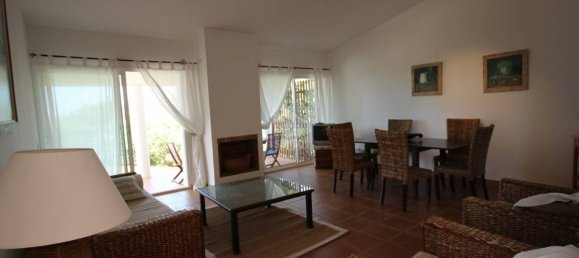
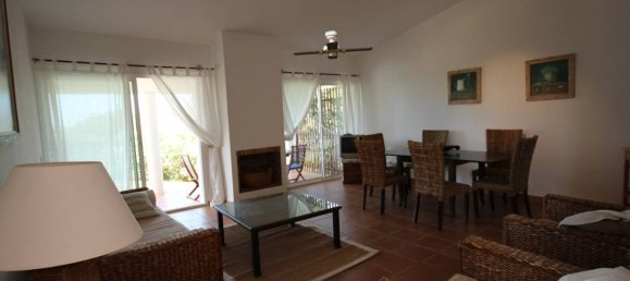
+ ceiling fan [292,30,373,60]
